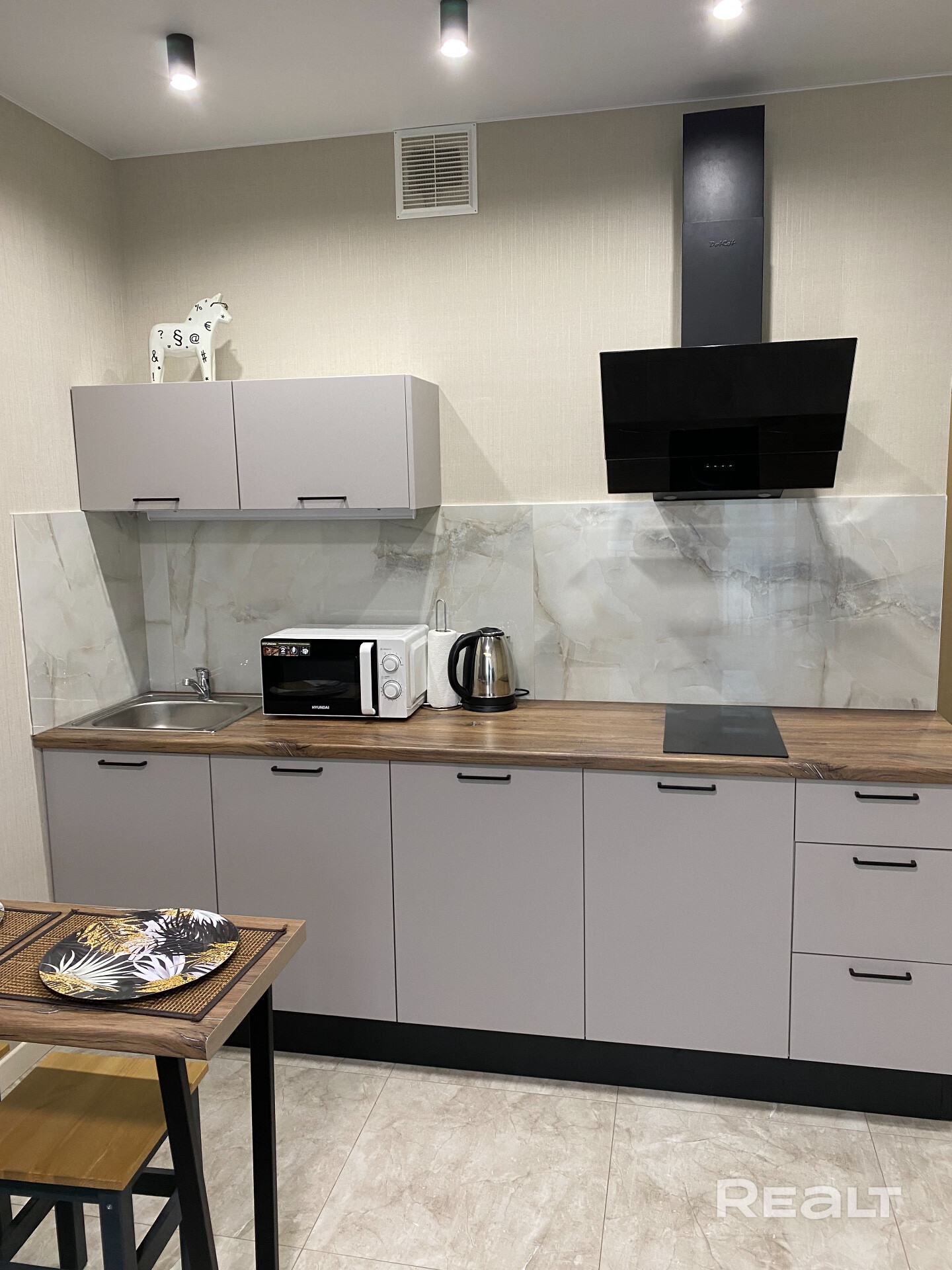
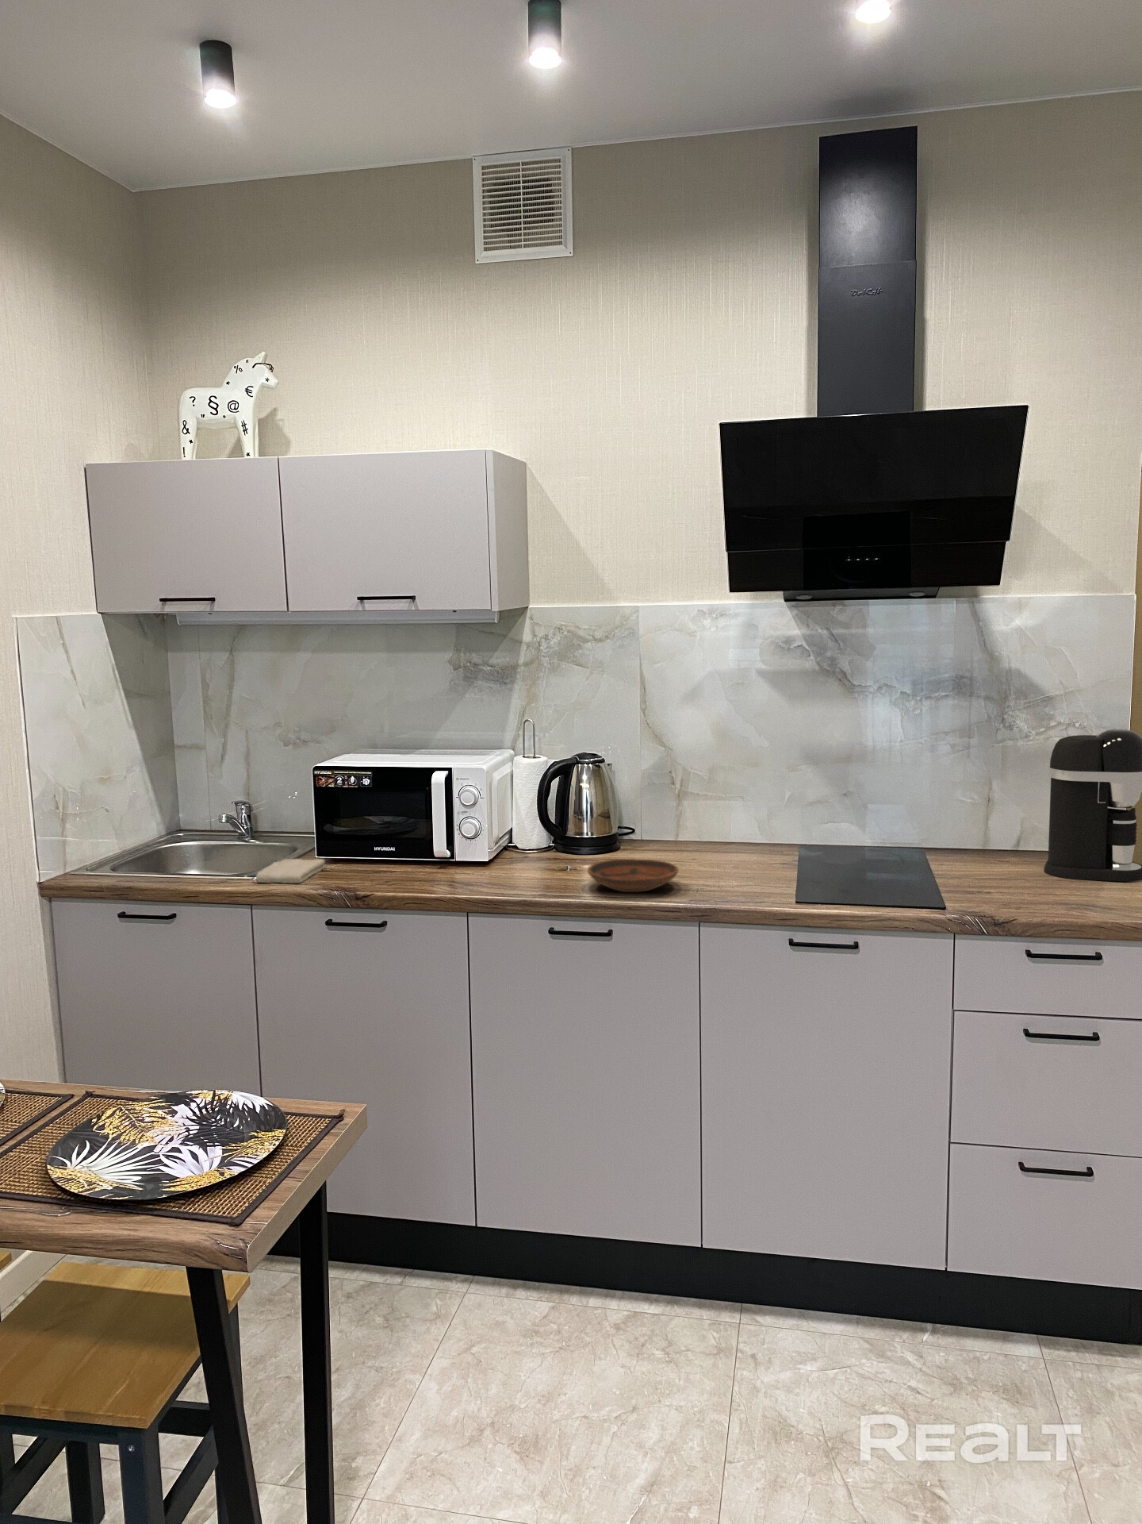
+ coffee maker [1042,728,1142,882]
+ washcloth [254,858,326,884]
+ bowl [587,858,680,893]
